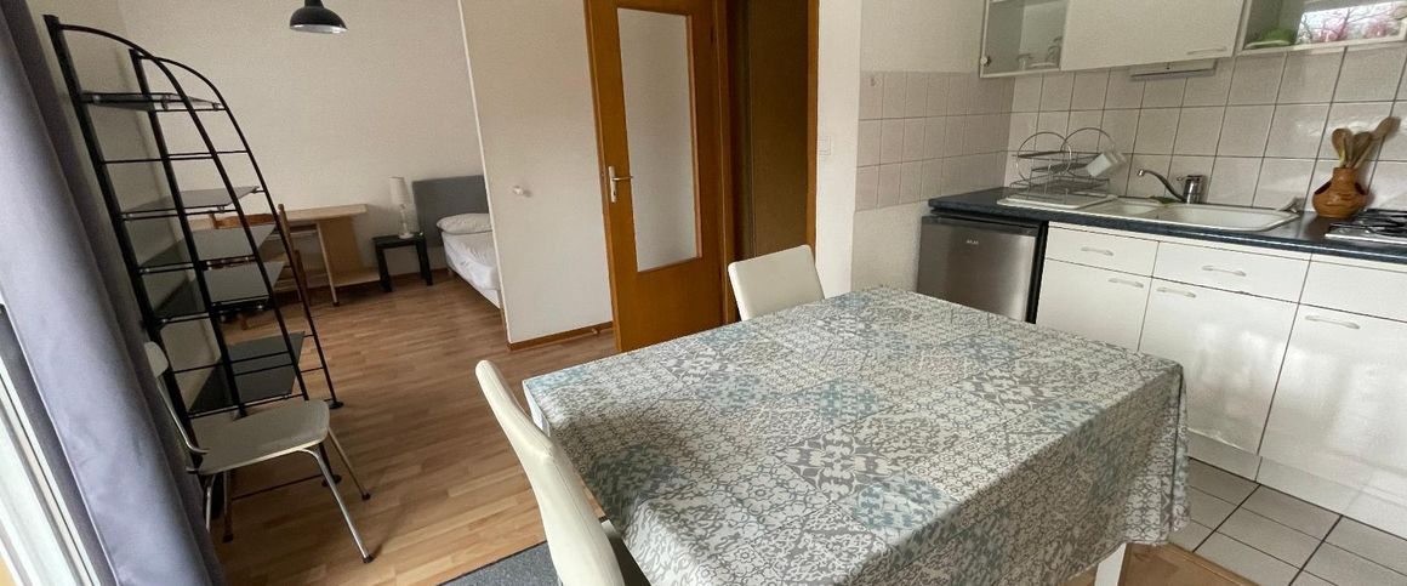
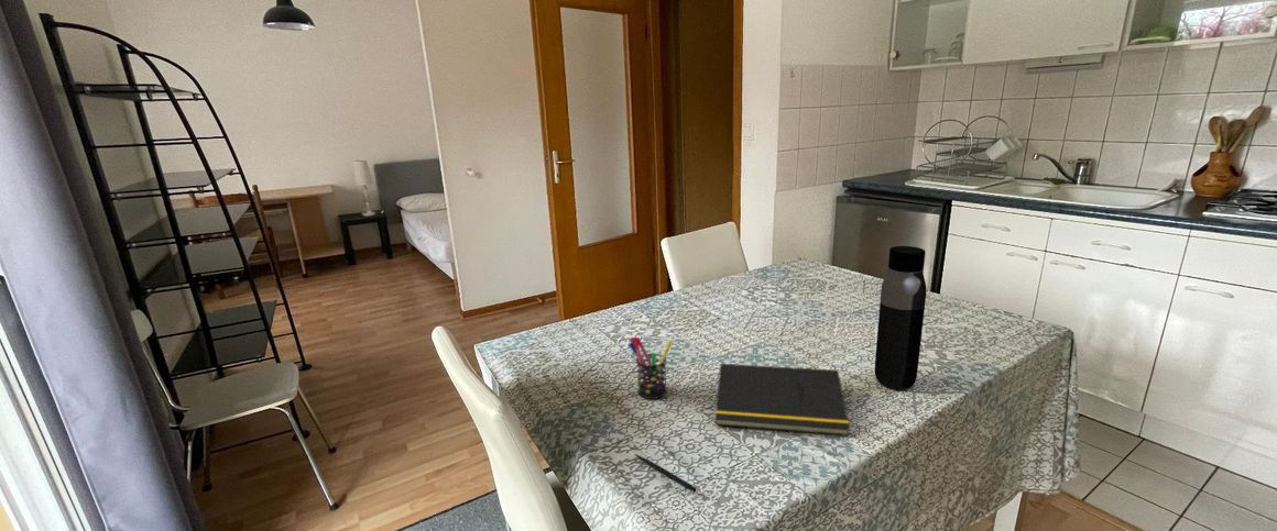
+ pen holder [627,335,674,400]
+ notepad [714,363,851,436]
+ pen [633,453,697,494]
+ water bottle [874,245,928,391]
